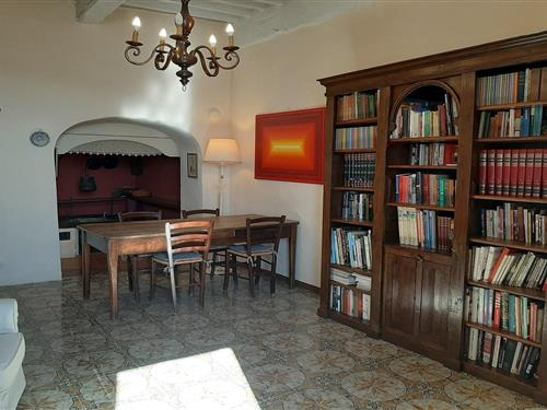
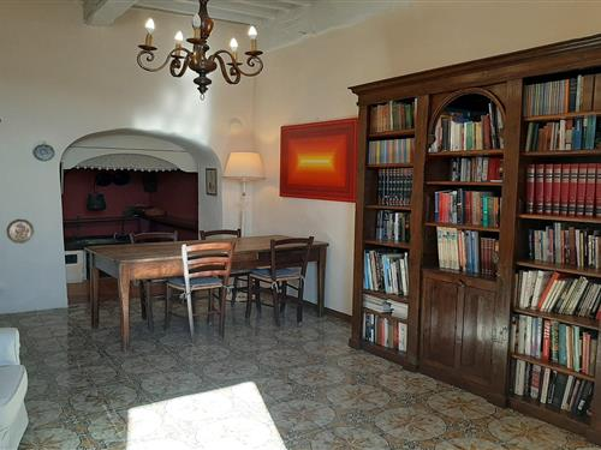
+ decorative plate [5,218,35,245]
